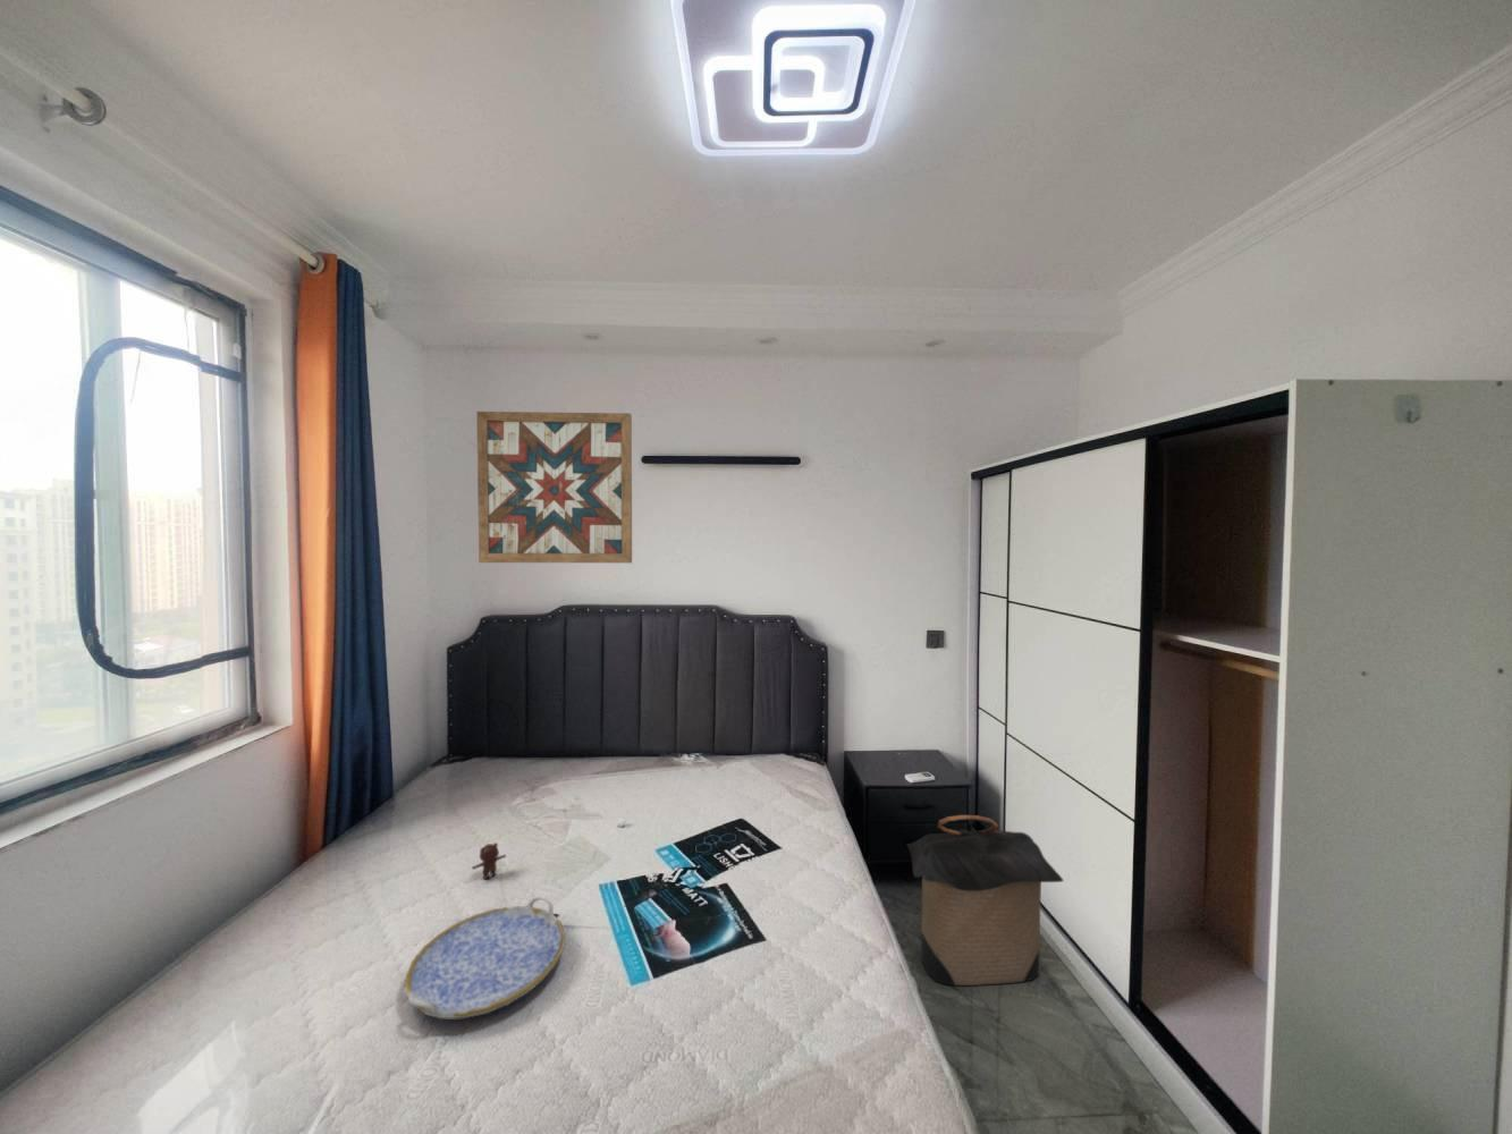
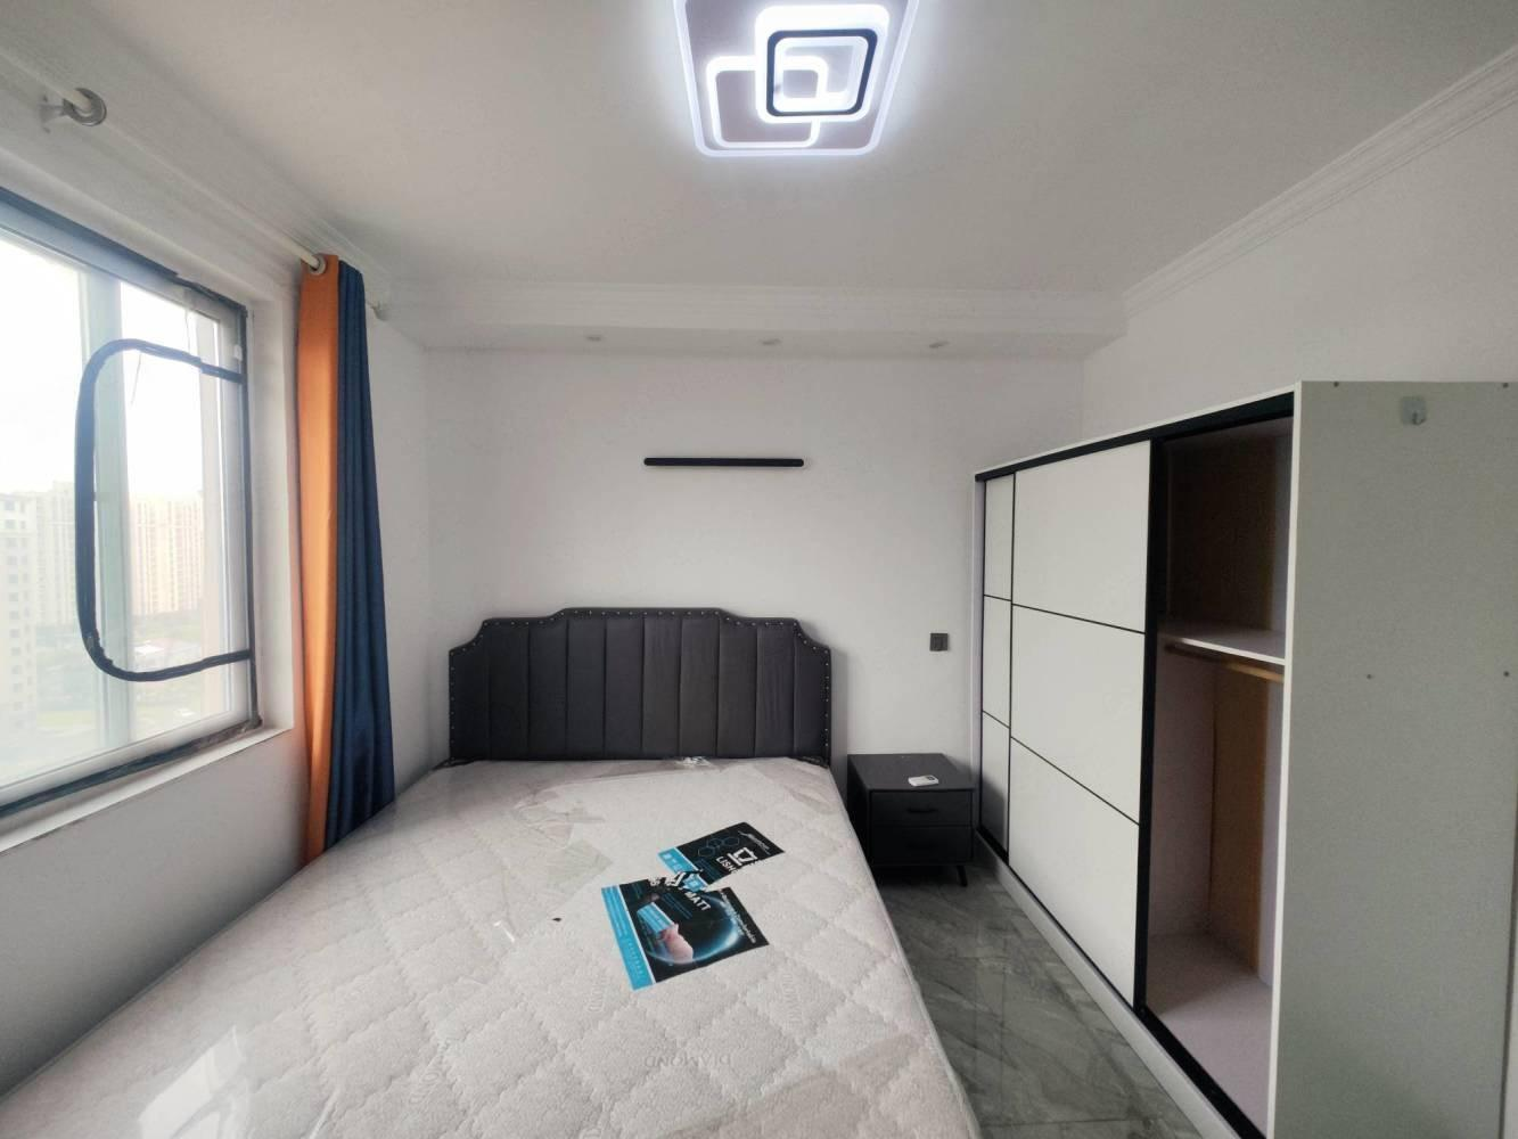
- serving tray [403,895,566,1021]
- laundry hamper [906,815,1065,986]
- wall art [475,411,633,563]
- bear [471,817,627,880]
